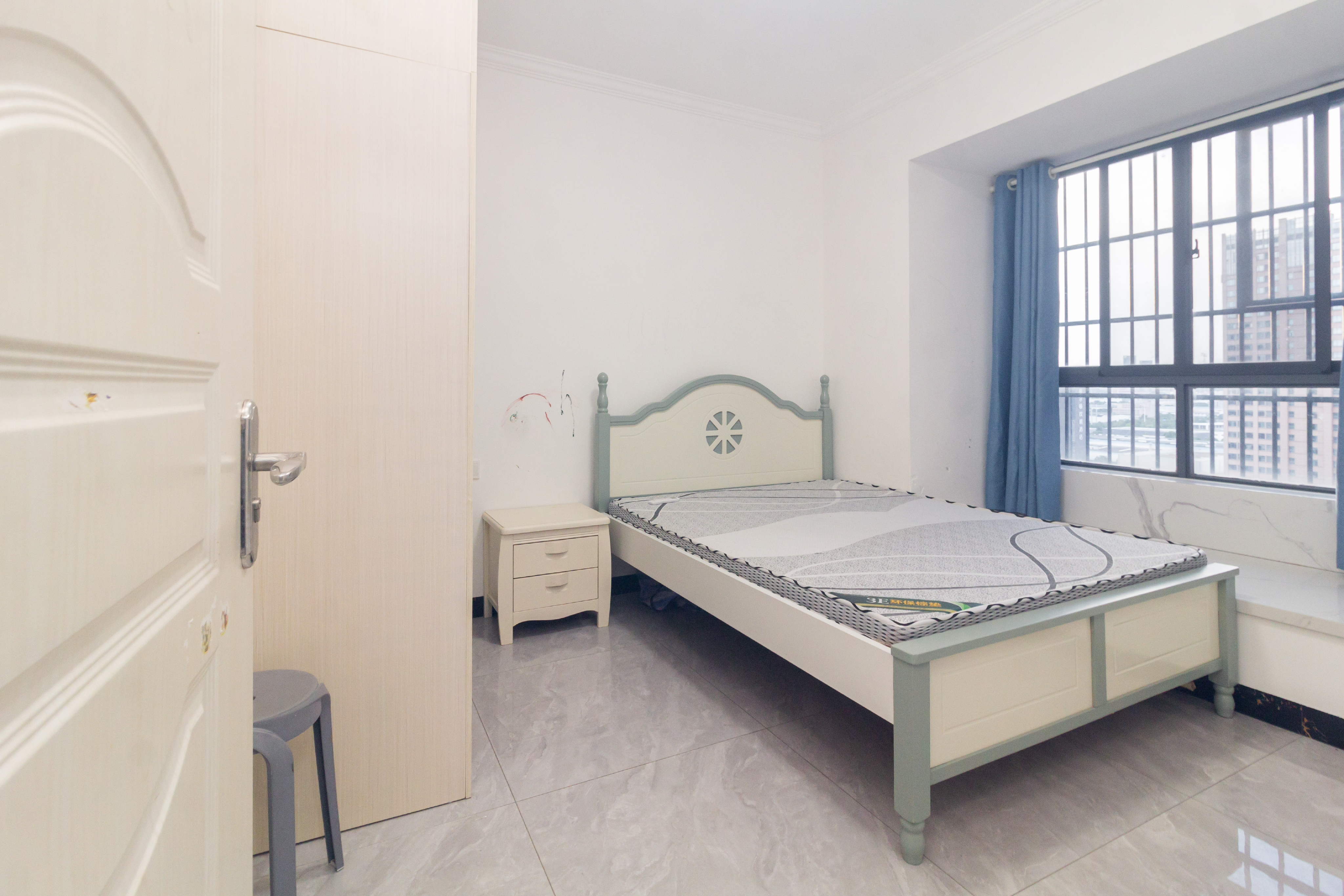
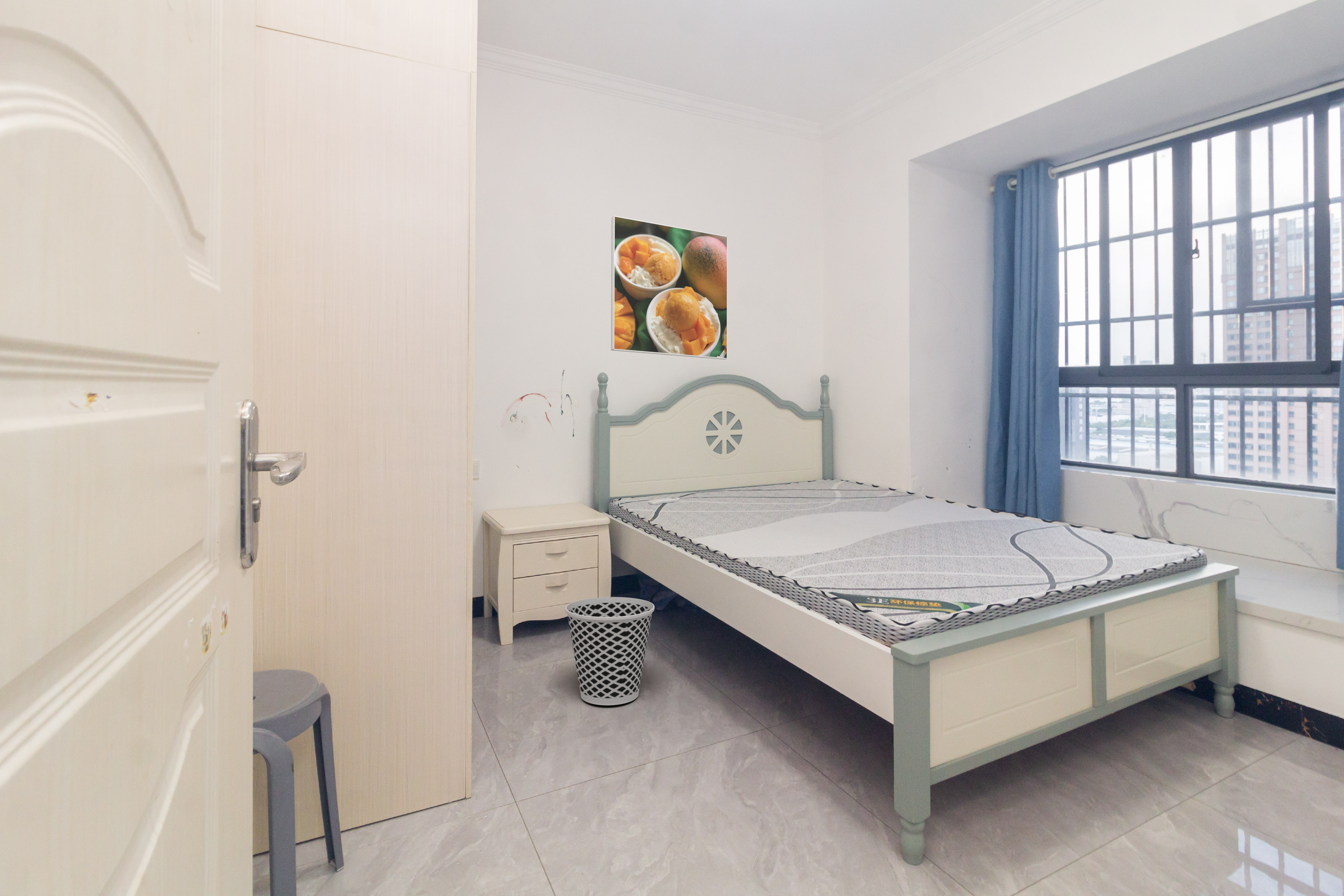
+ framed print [611,216,728,360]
+ wastebasket [565,597,655,706]
